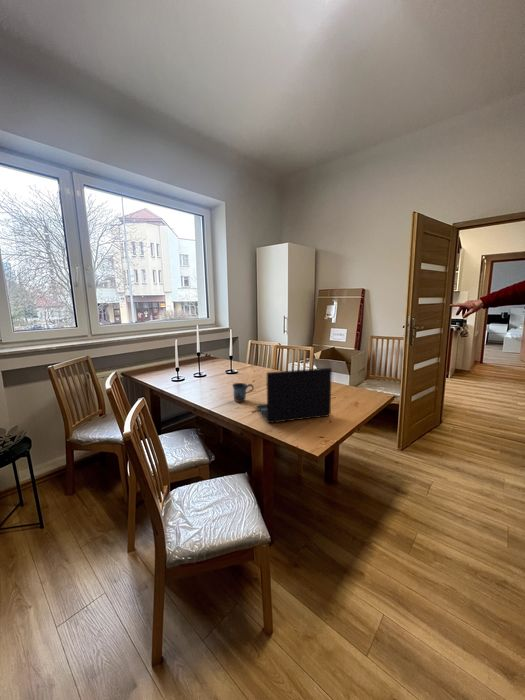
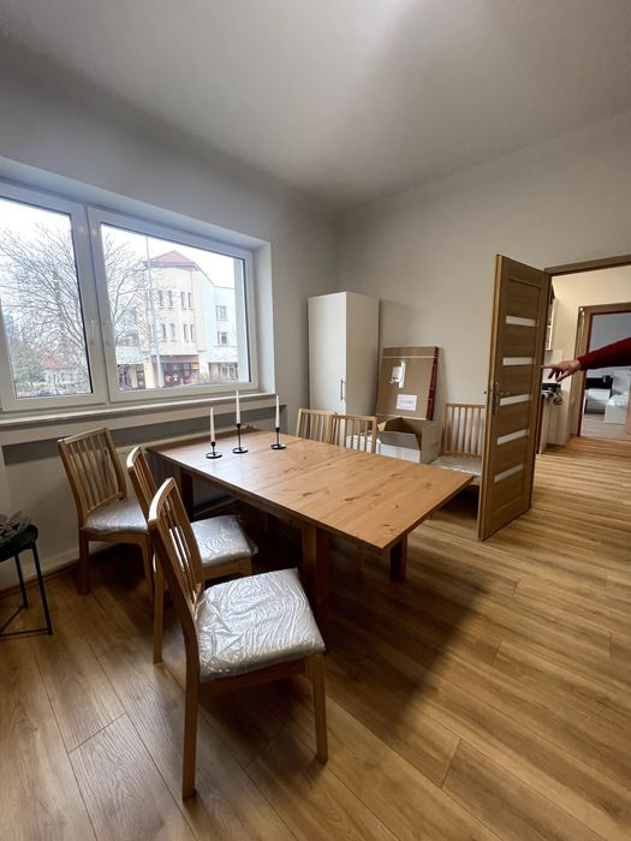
- mug [231,382,255,403]
- laptop [255,367,333,424]
